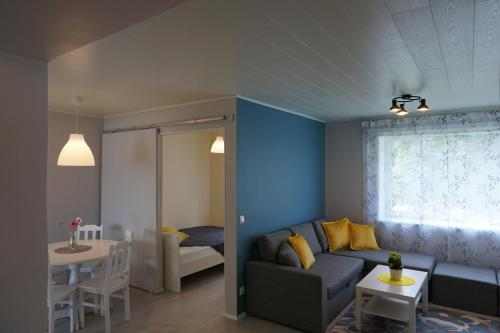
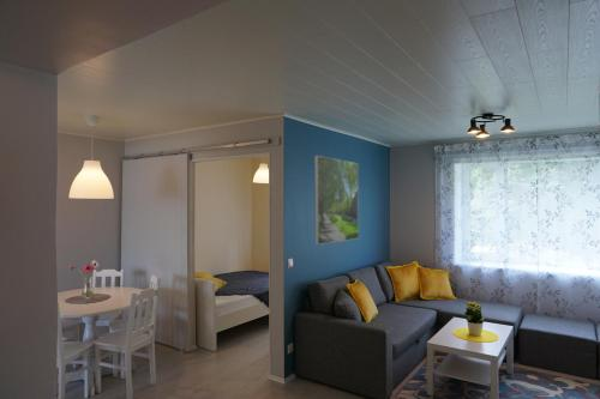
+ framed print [313,155,360,246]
